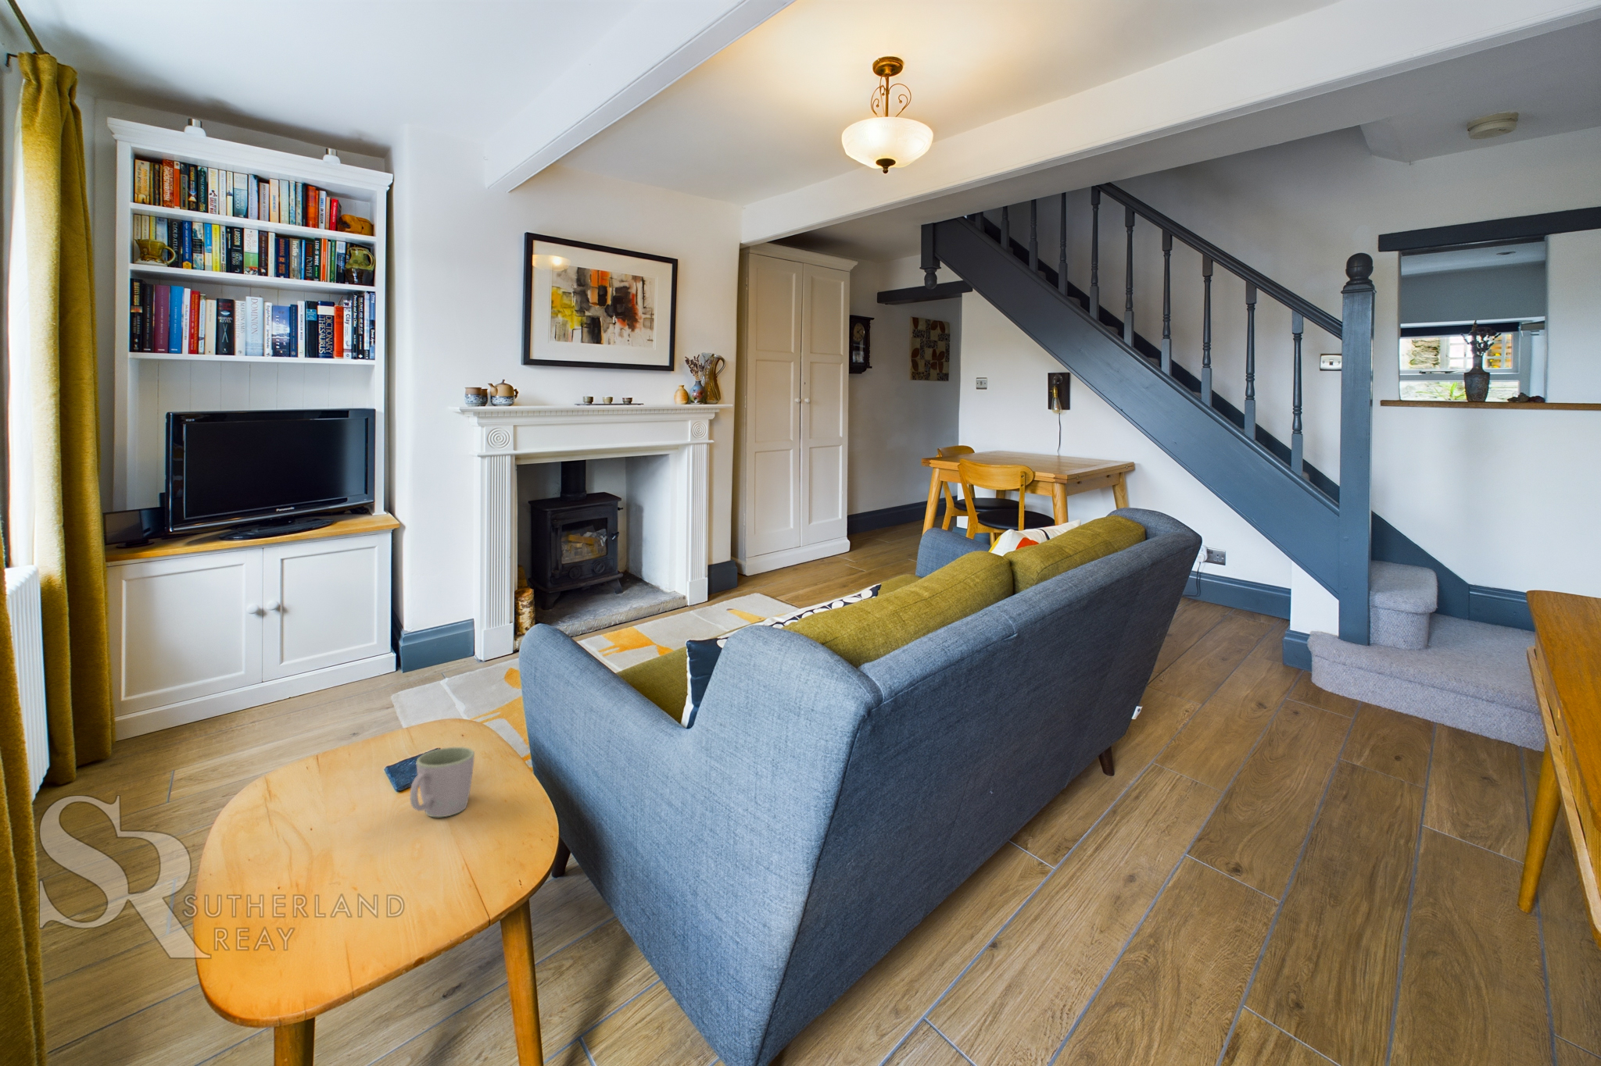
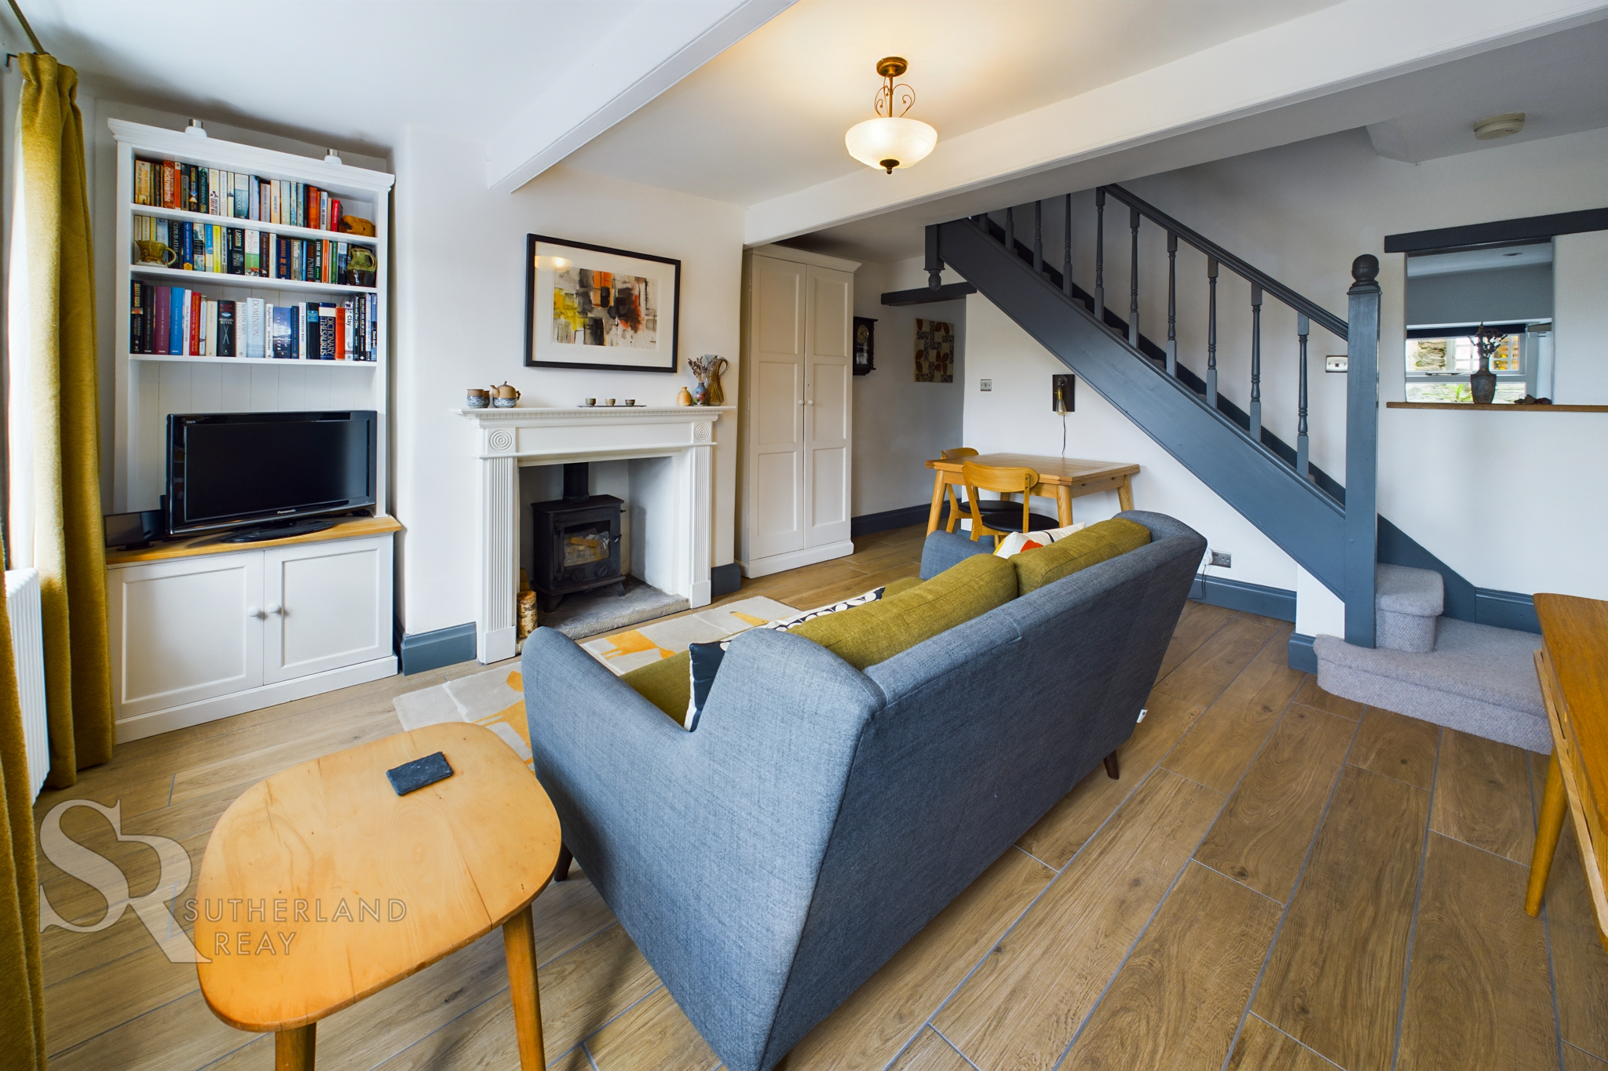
- mug [408,747,475,817]
